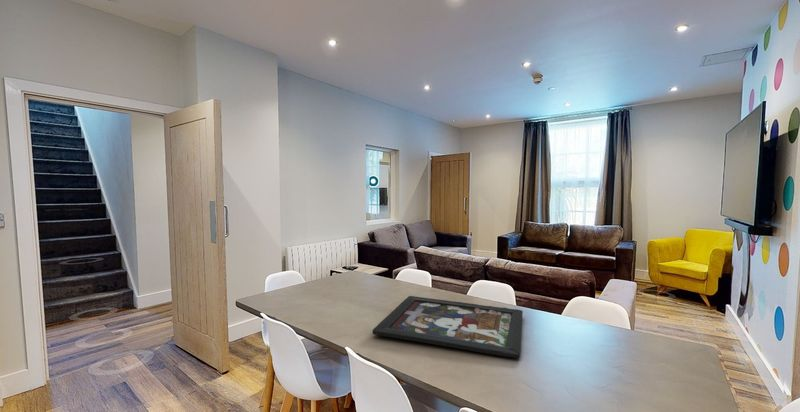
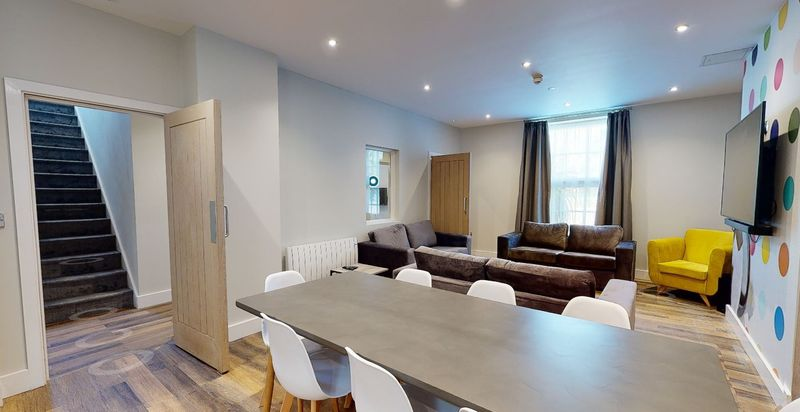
- board game [372,295,524,359]
